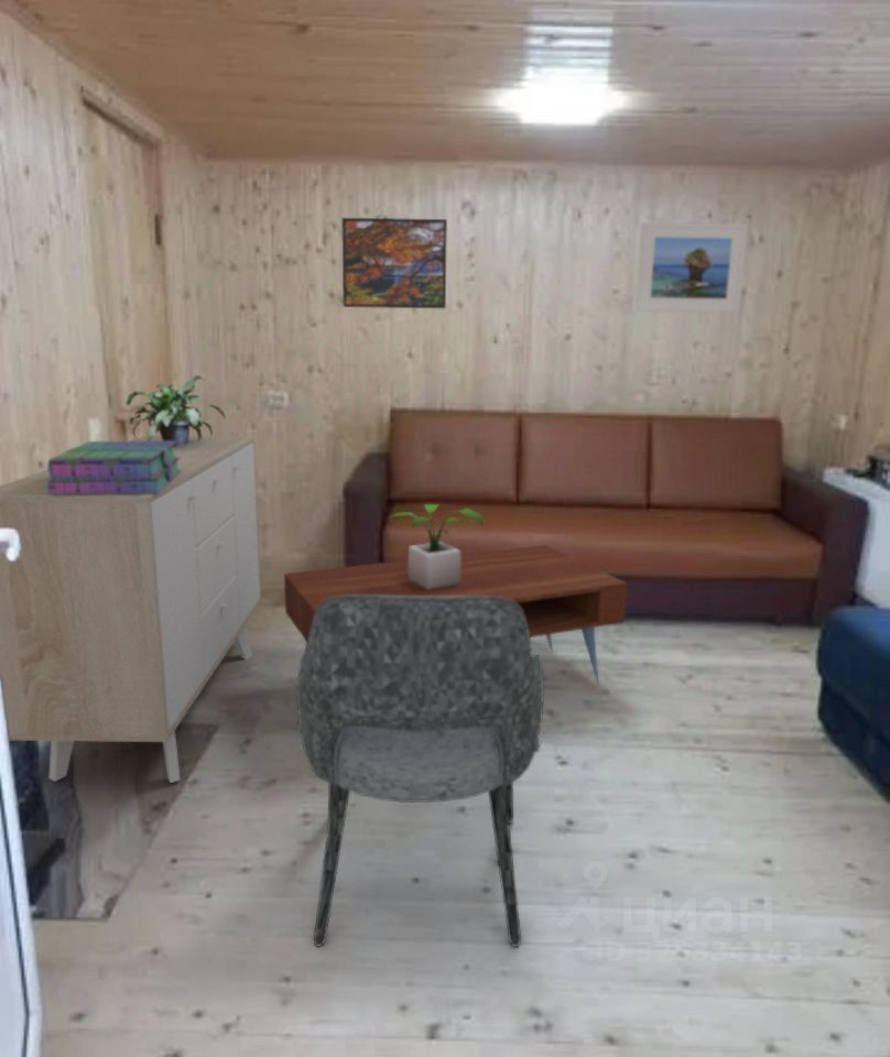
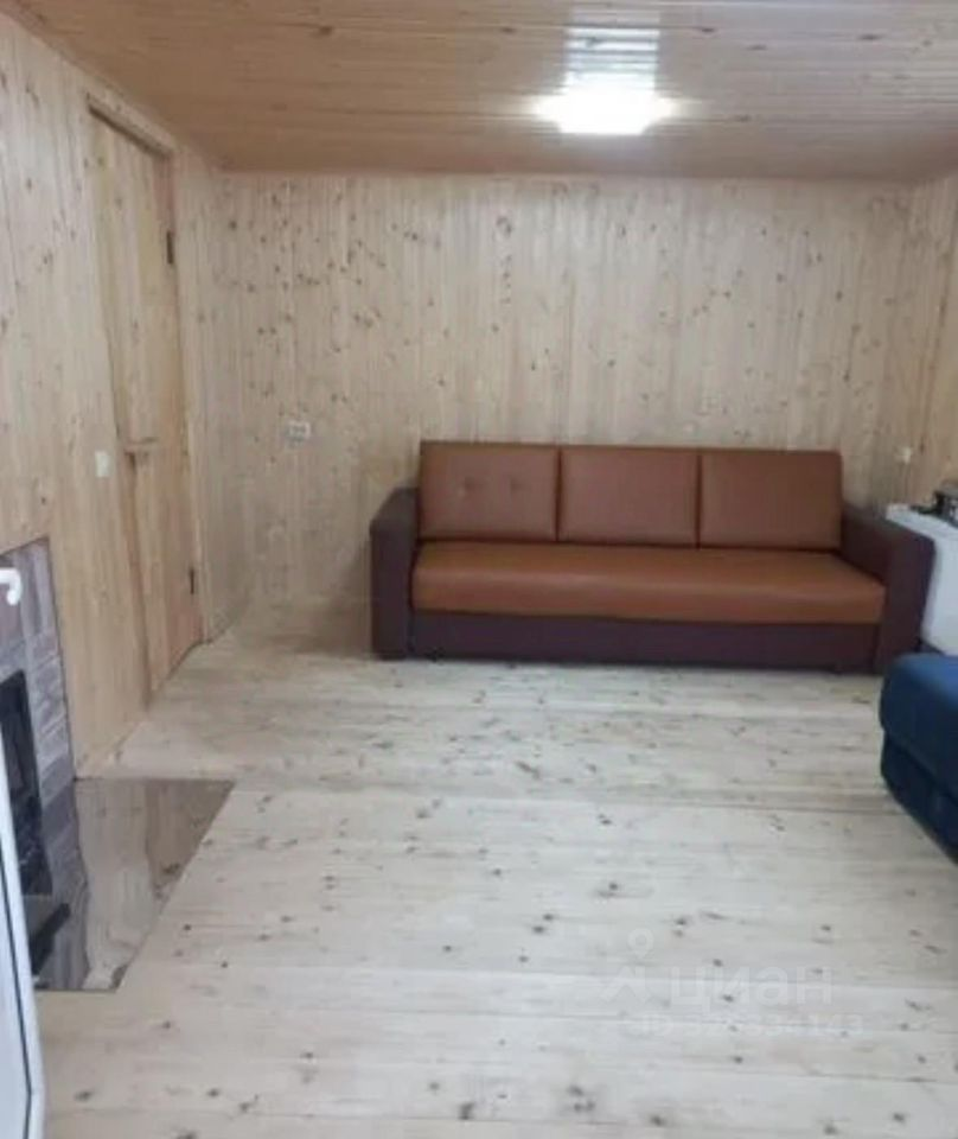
- stack of books [46,440,181,494]
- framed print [634,221,749,314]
- sideboard [0,435,262,784]
- potted plant [387,503,485,589]
- coffee table [283,544,628,685]
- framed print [340,217,448,309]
- dining chair [296,595,545,948]
- potted plant [124,374,227,447]
